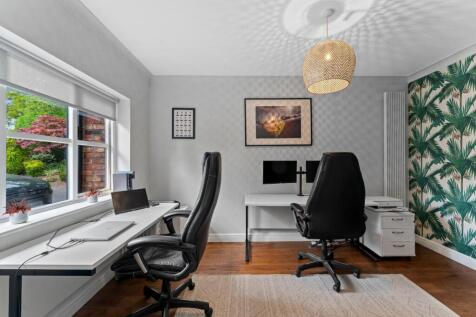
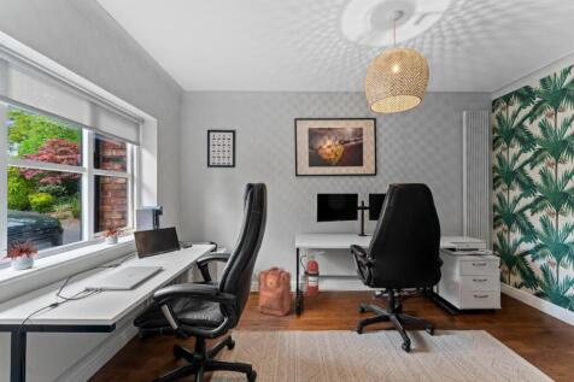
+ backpack [256,265,294,317]
+ fire extinguisher [299,251,326,296]
